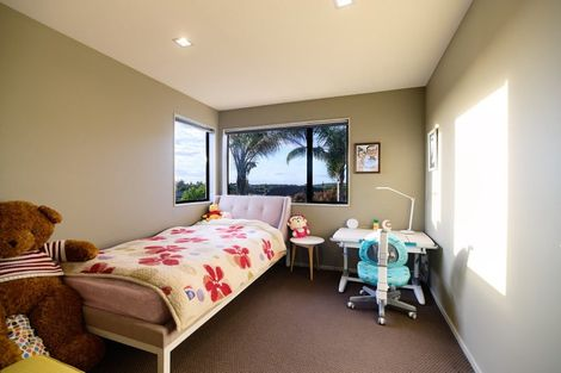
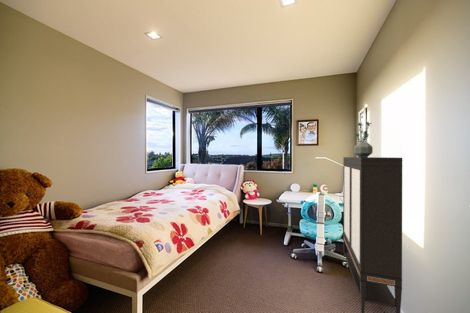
+ potted plant [353,120,374,157]
+ storage cabinet [342,156,404,313]
